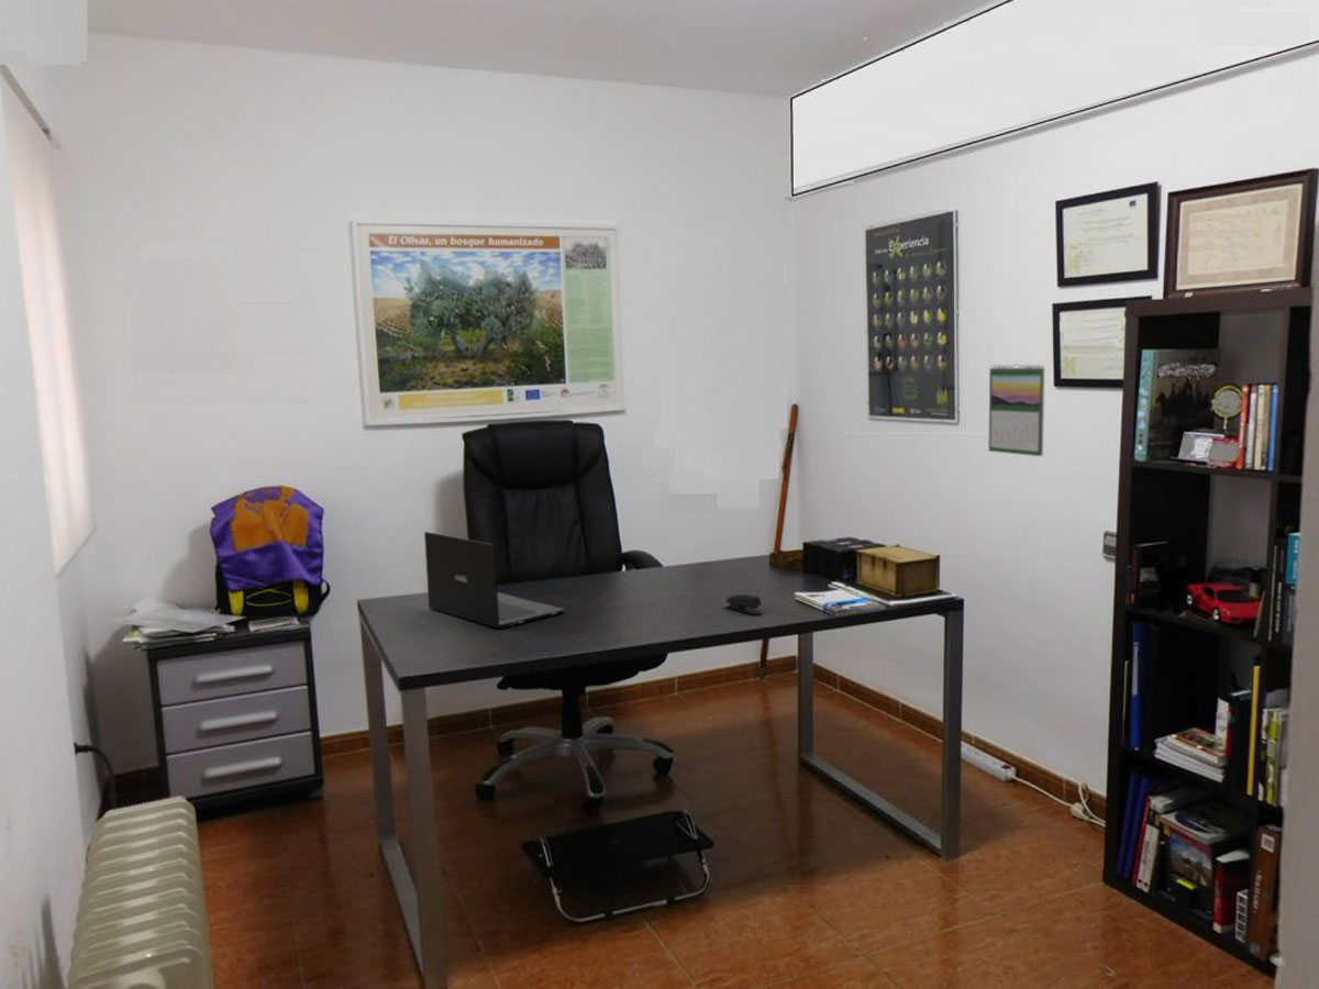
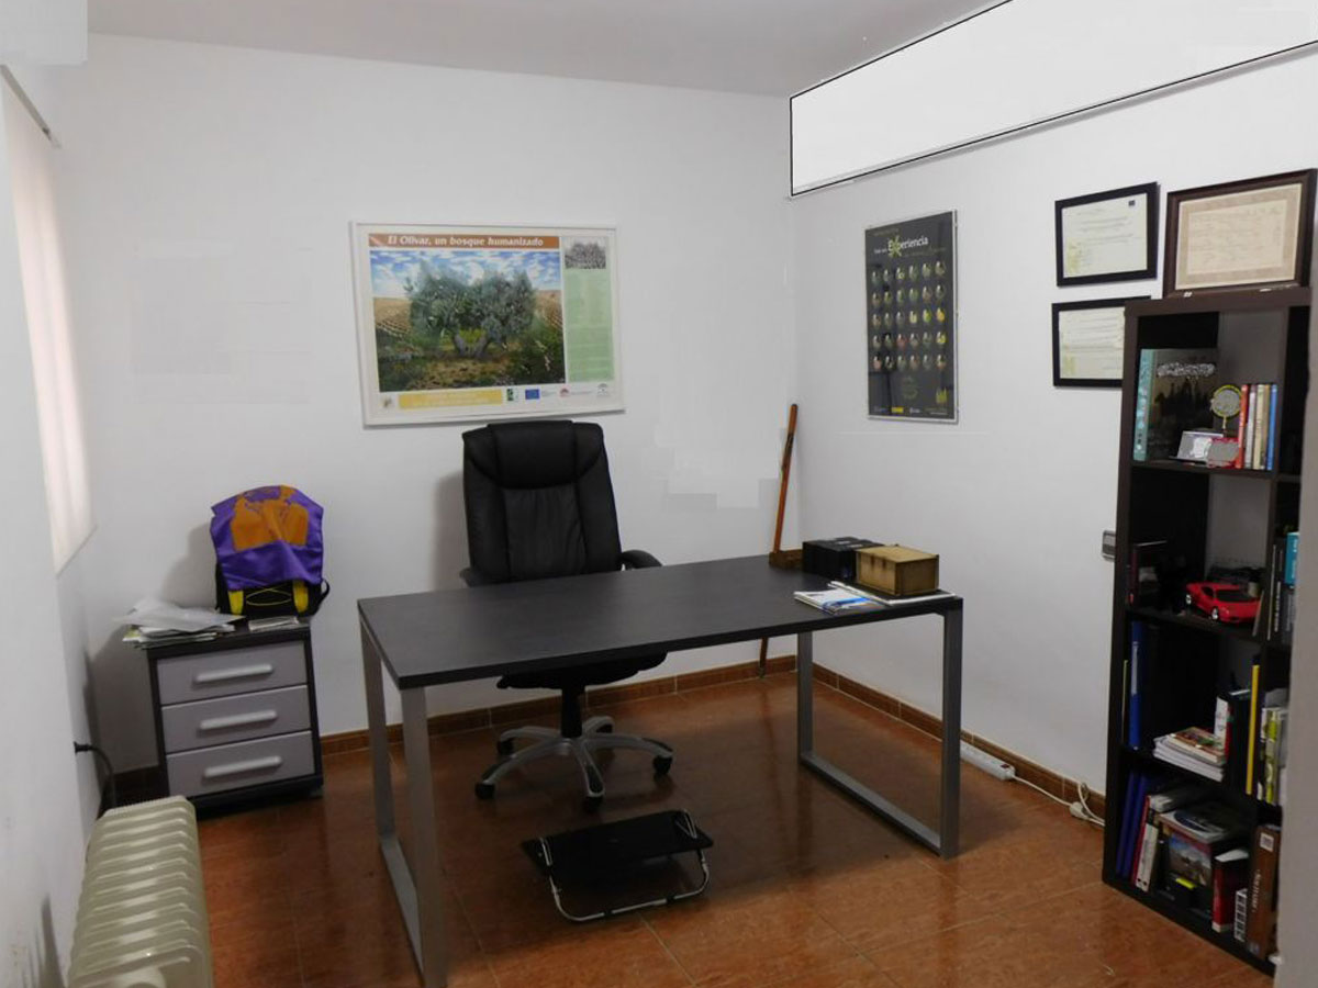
- calendar [987,363,1045,457]
- laptop [423,531,566,630]
- stapler [724,593,763,615]
